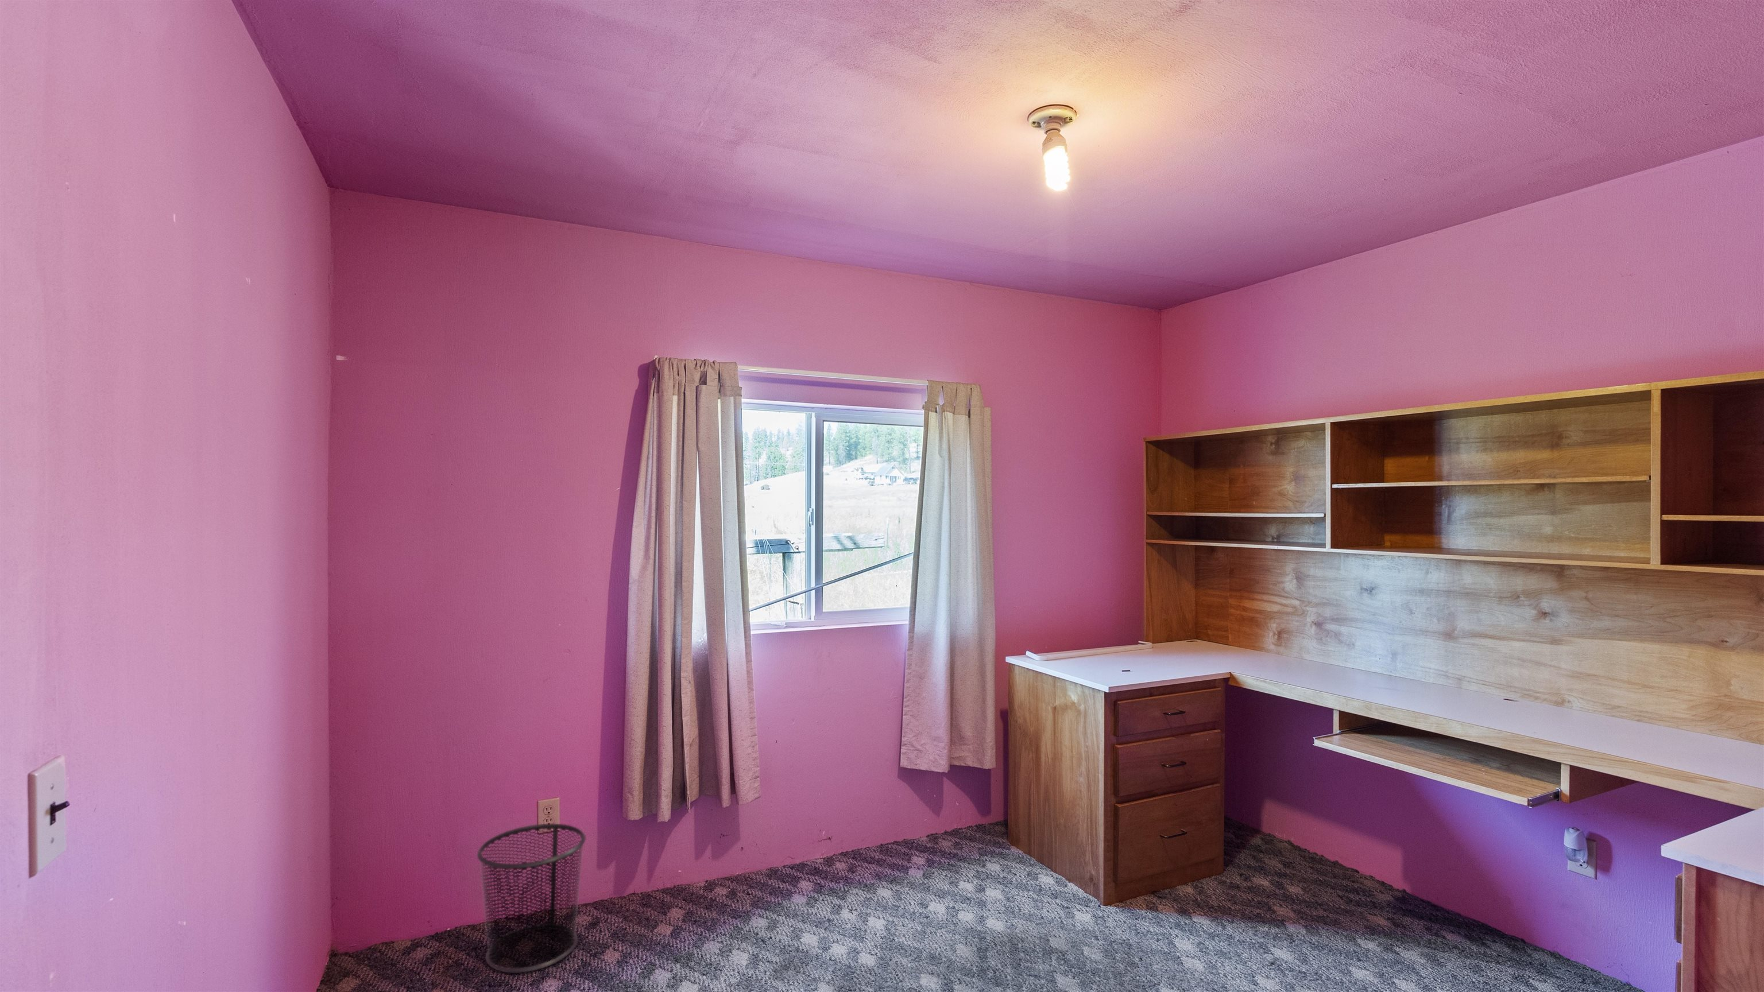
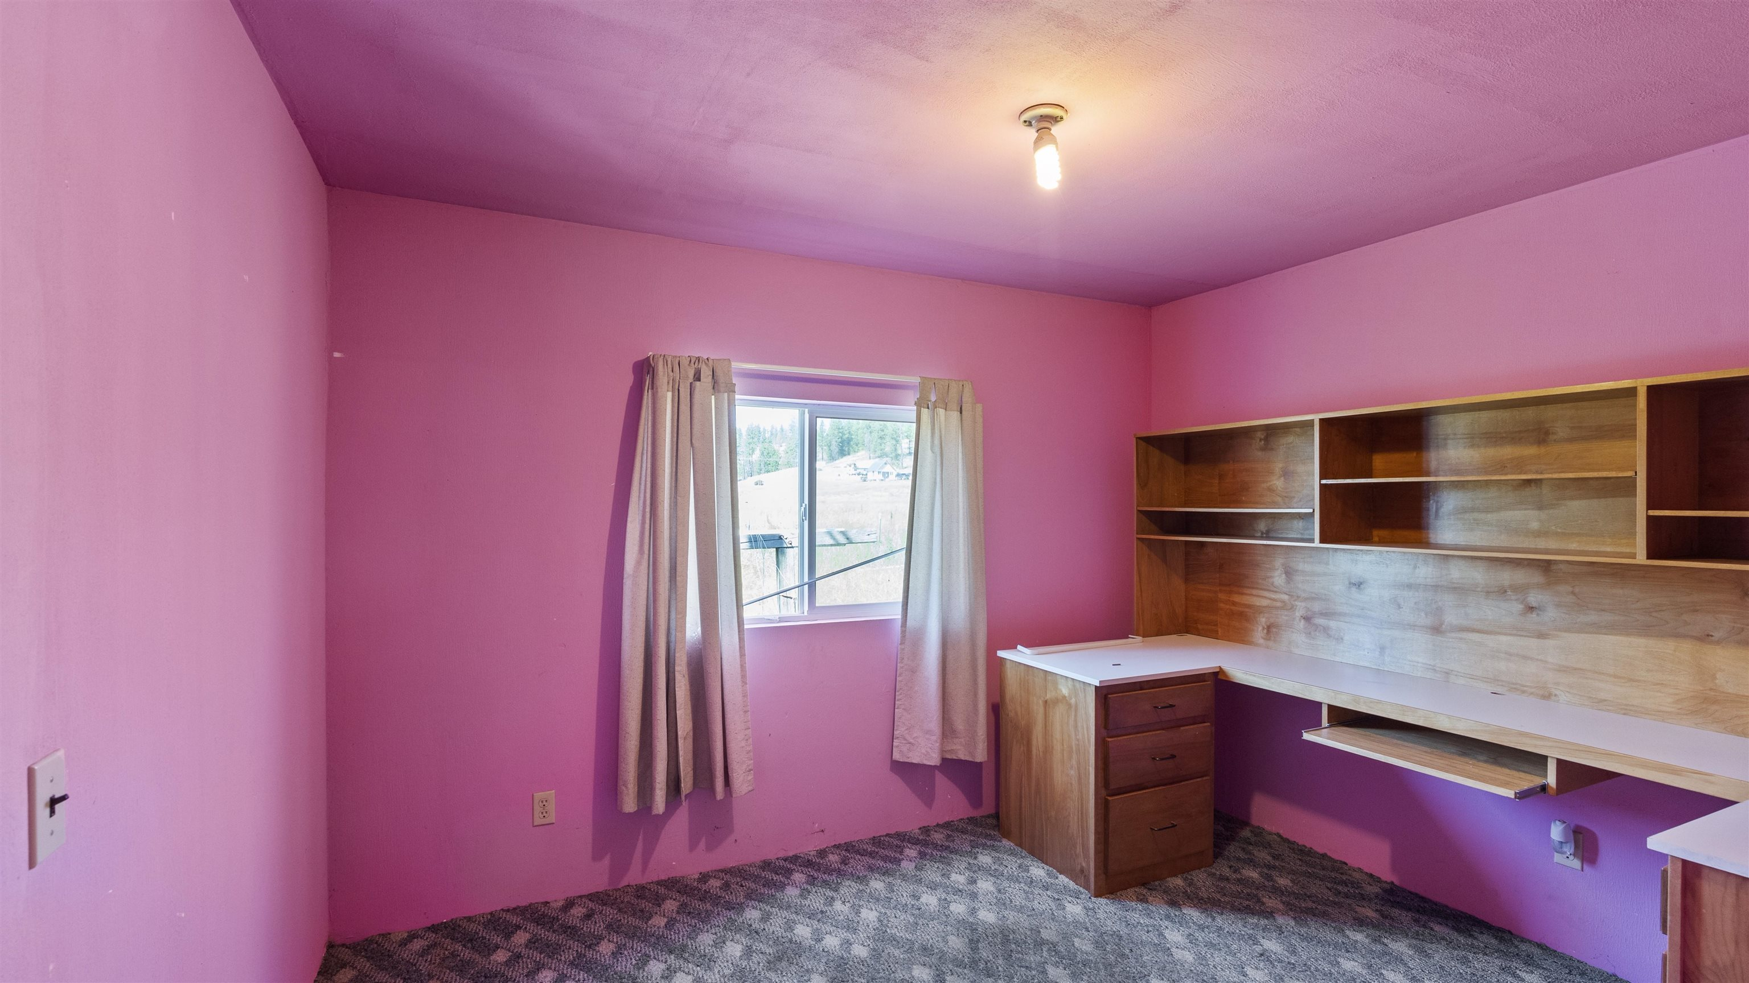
- waste bin [476,824,586,974]
